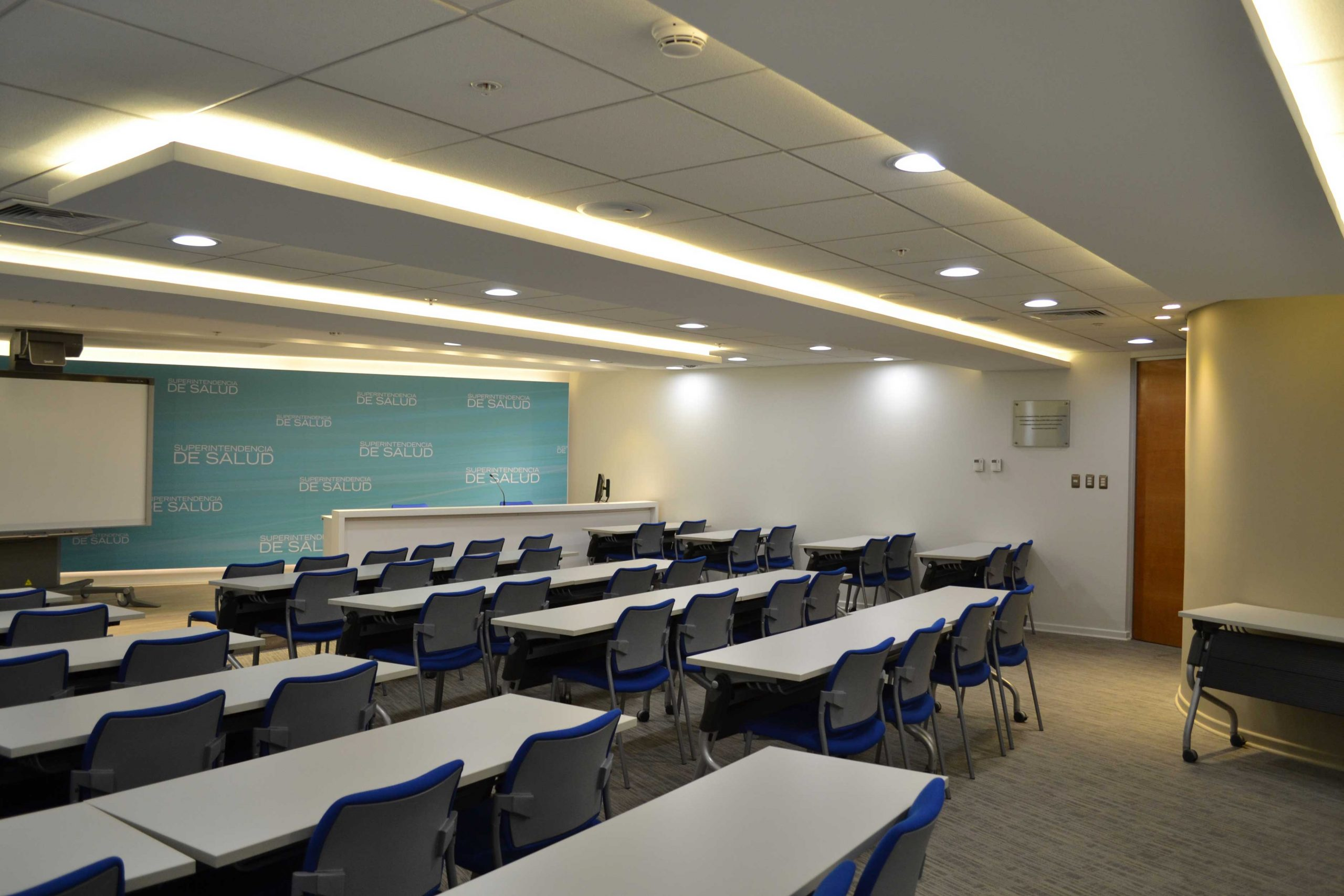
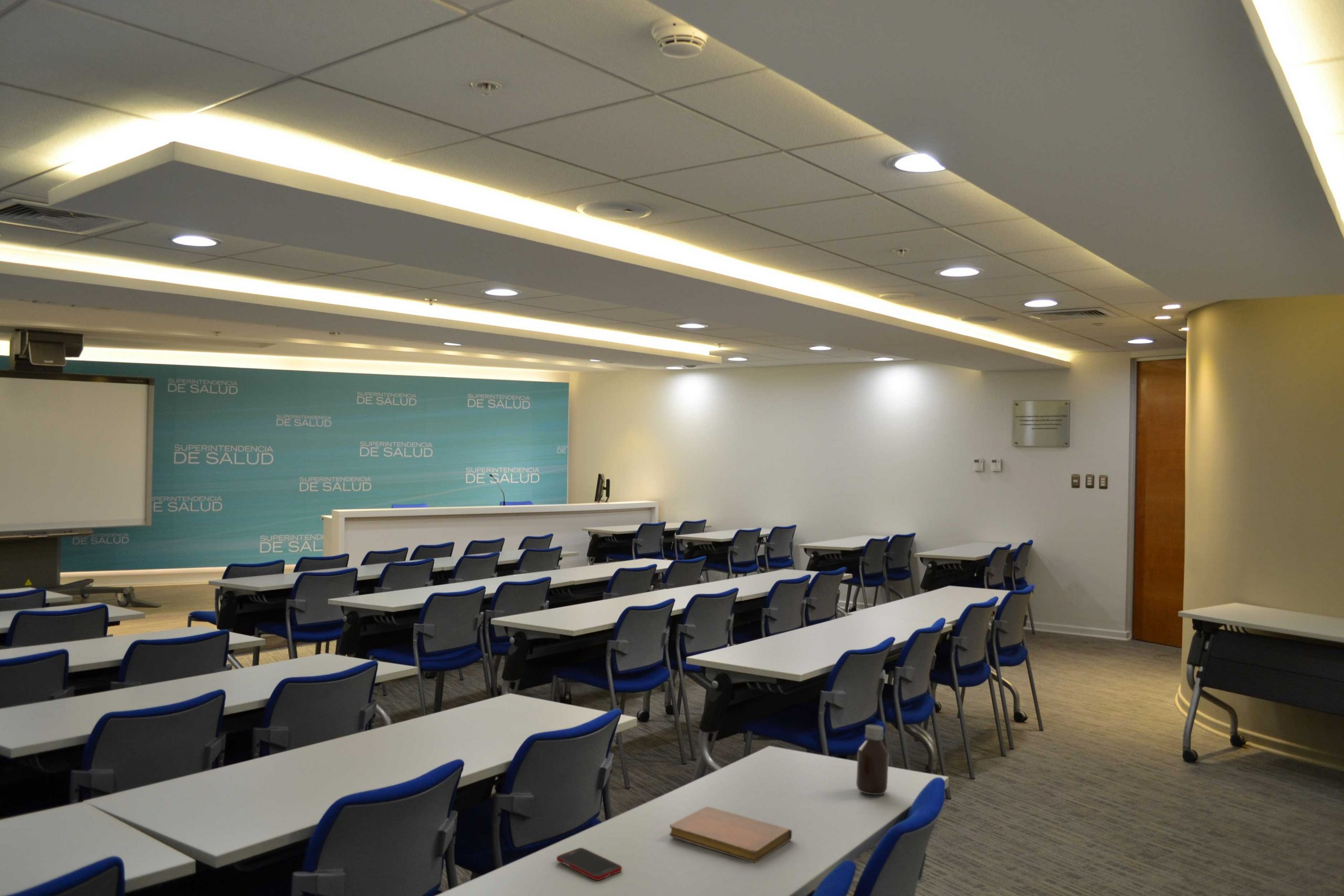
+ notebook [669,806,793,863]
+ bottle [856,724,889,795]
+ cell phone [556,847,623,881]
